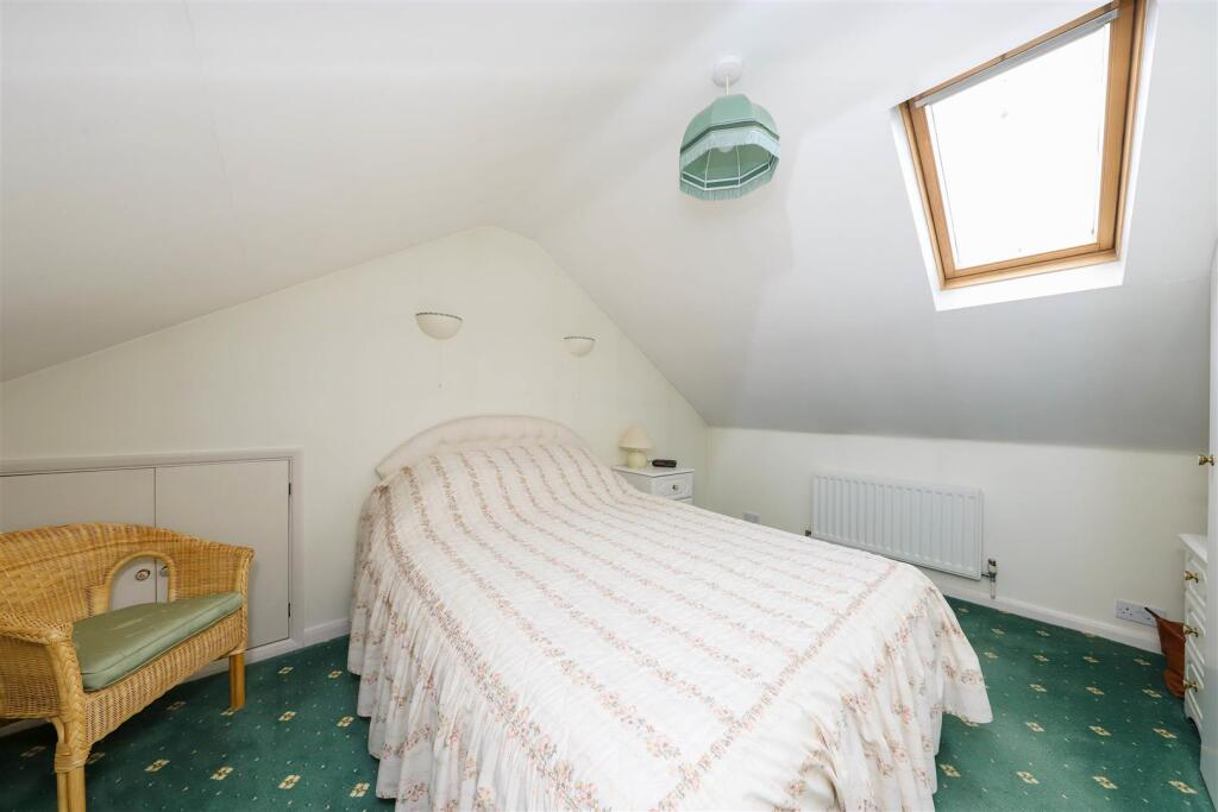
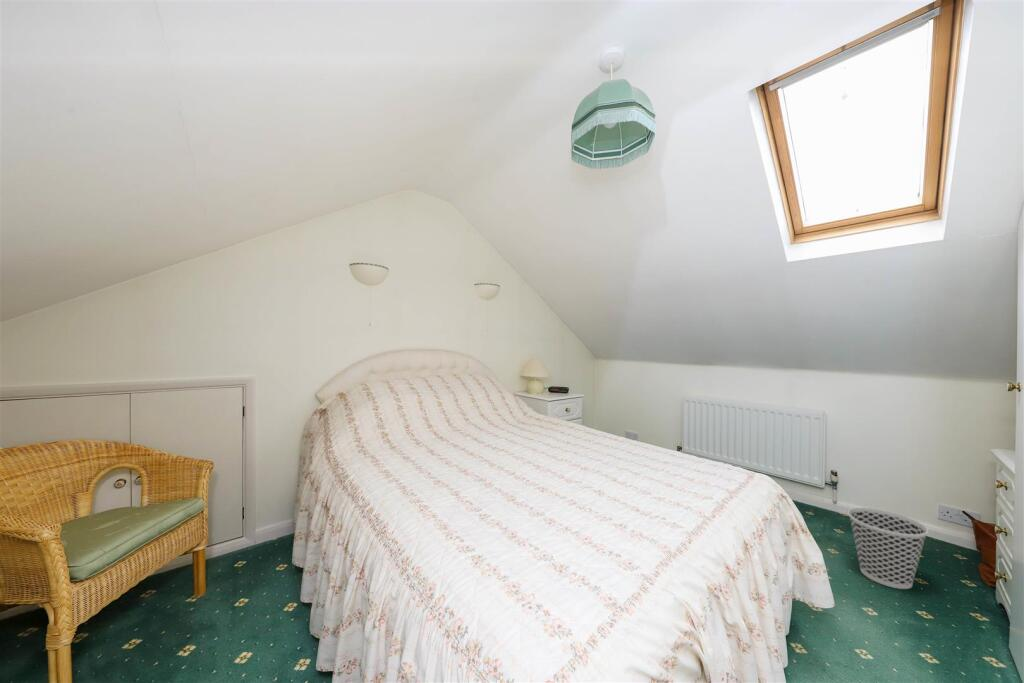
+ wastebasket [847,507,929,590]
